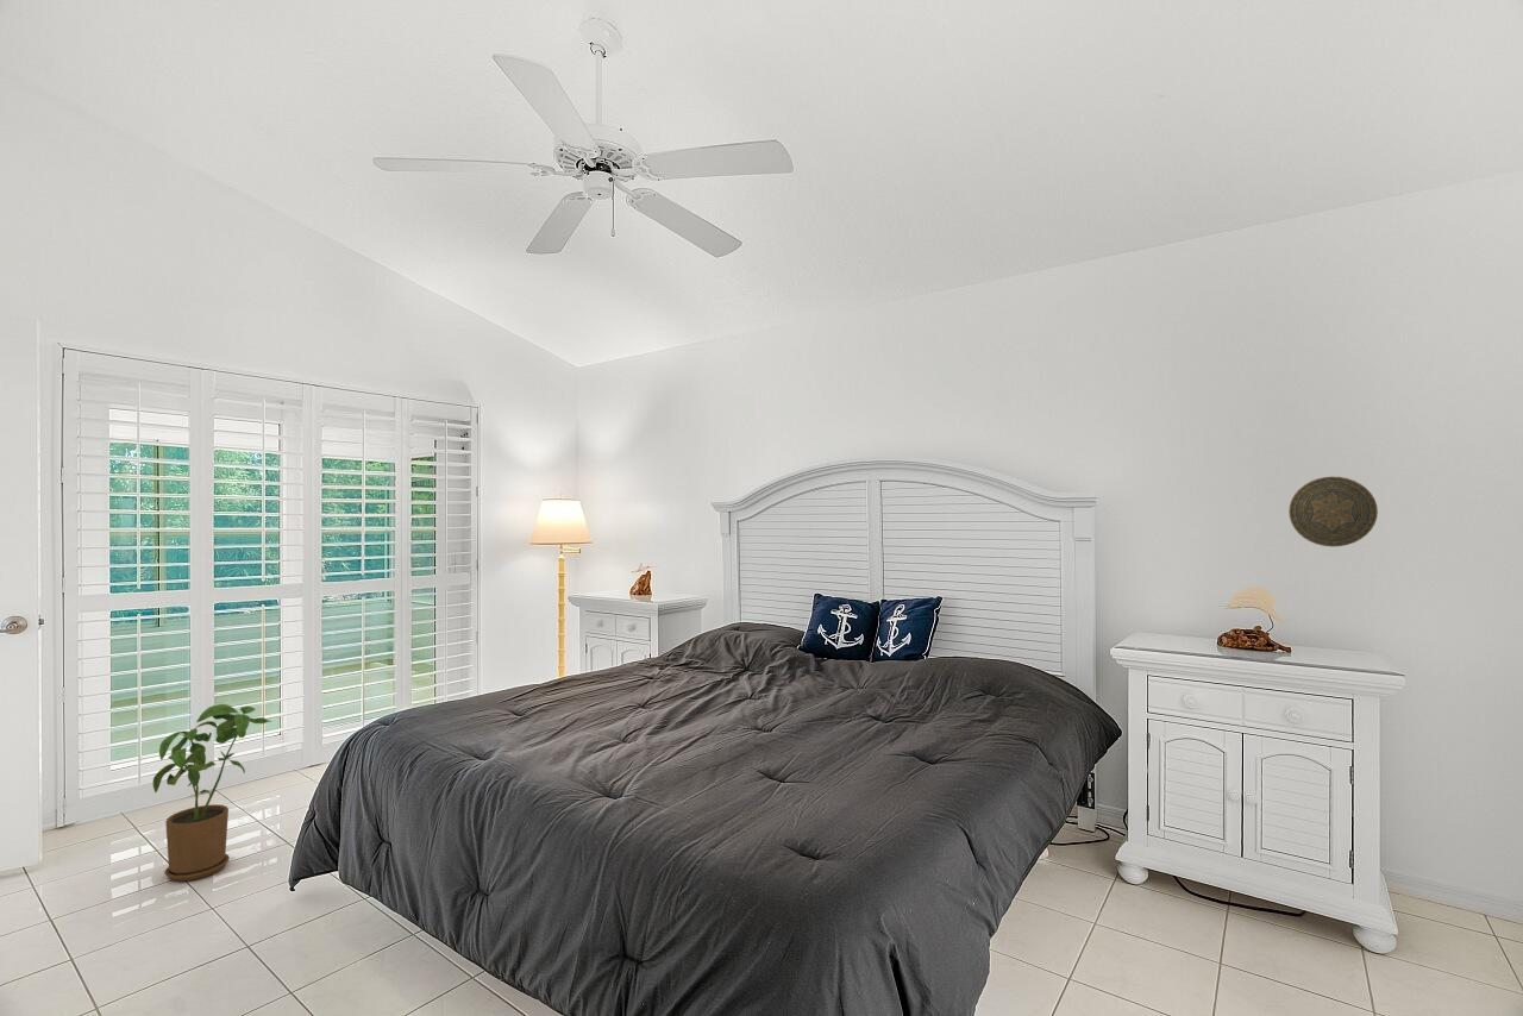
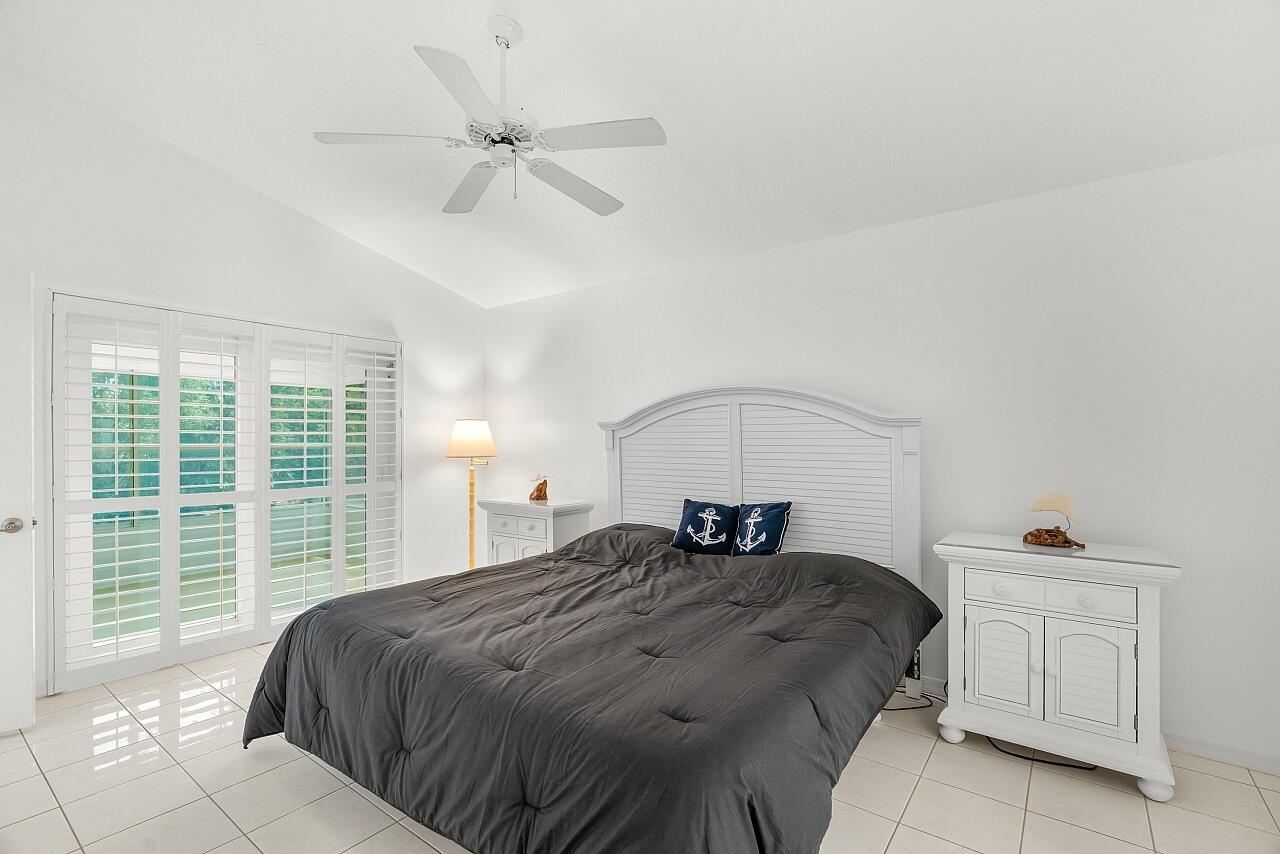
- house plant [152,703,272,883]
- decorative plate [1287,476,1379,548]
